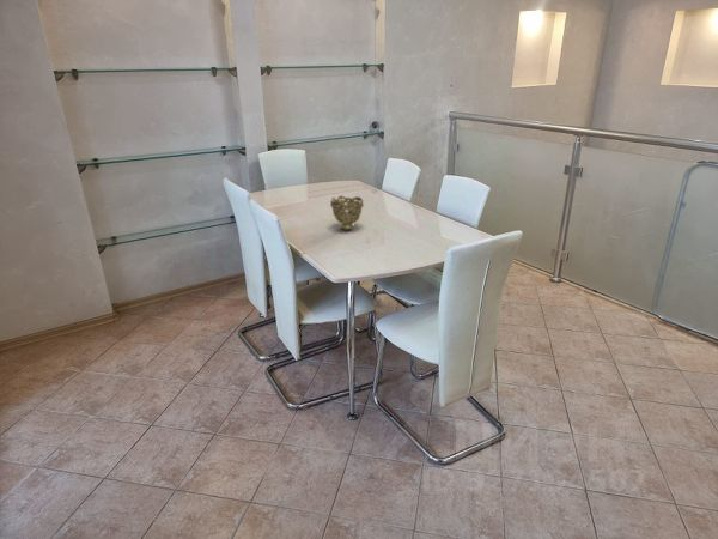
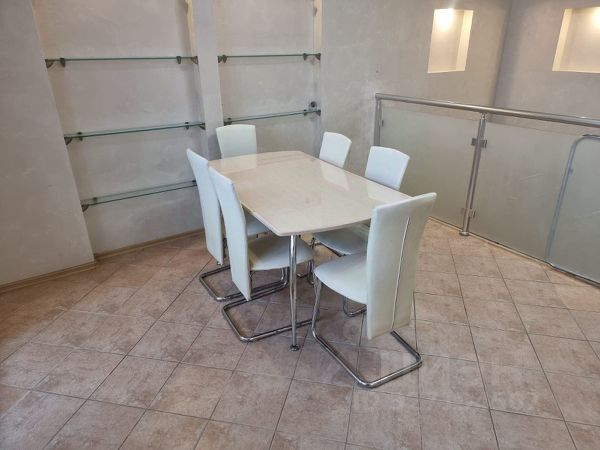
- decorative bowl [329,195,365,231]
